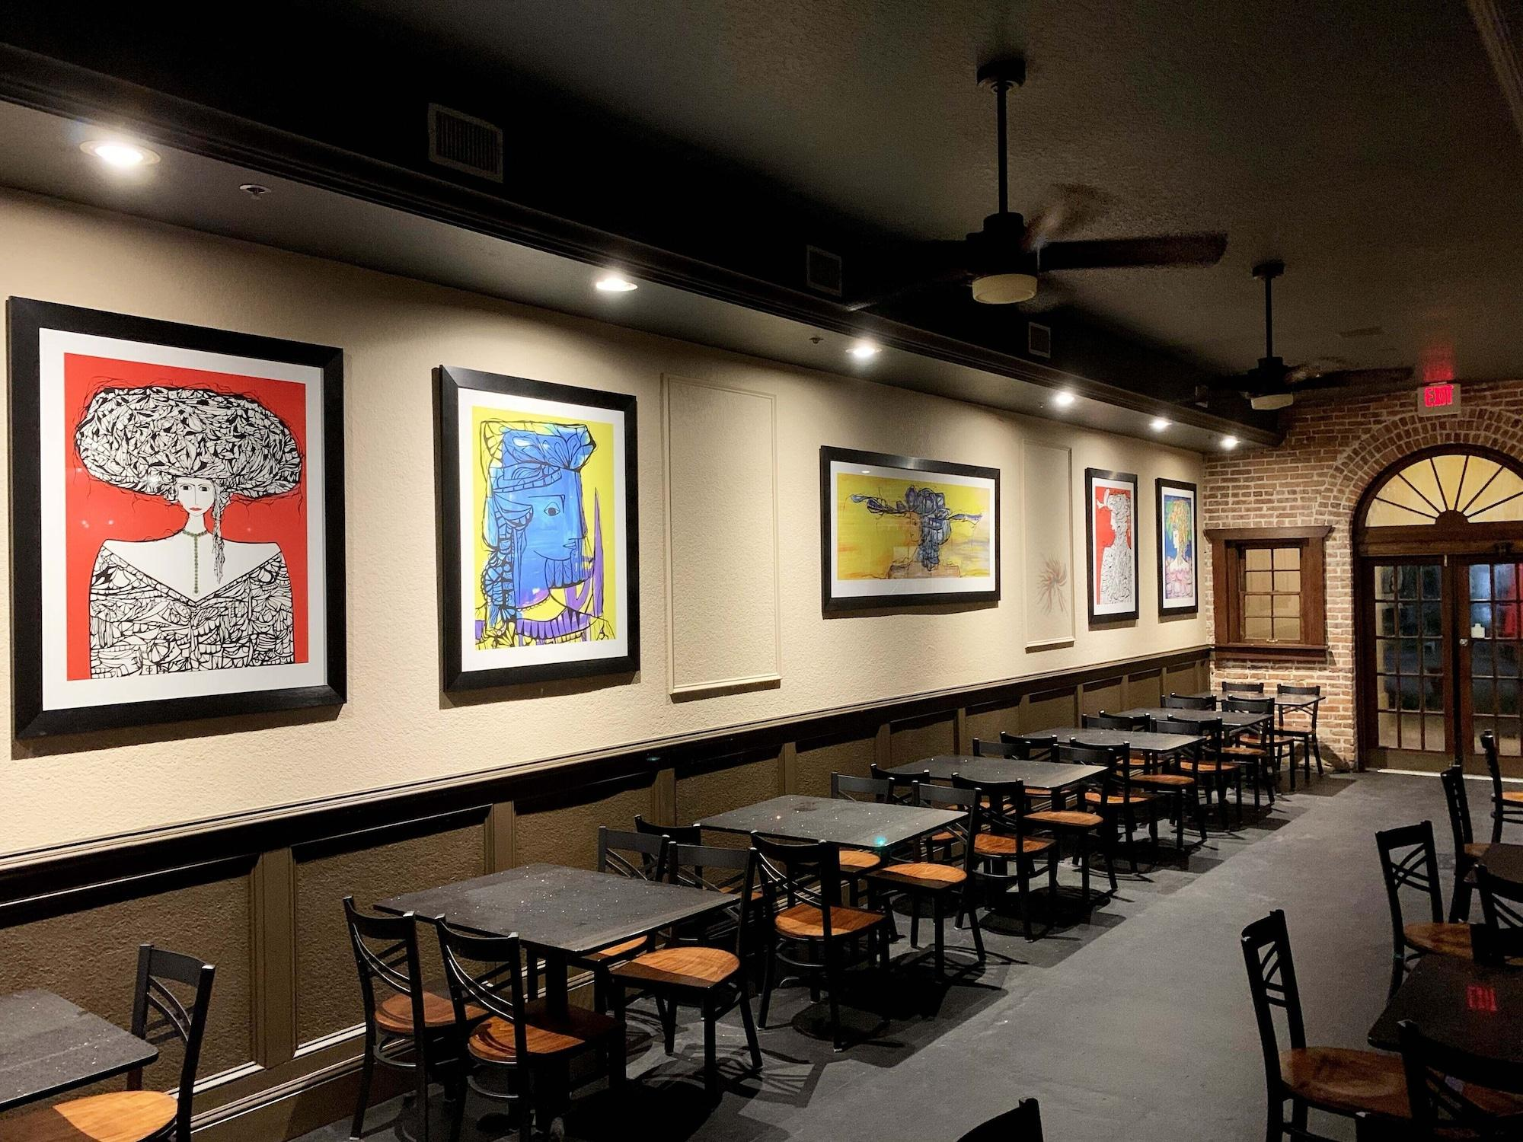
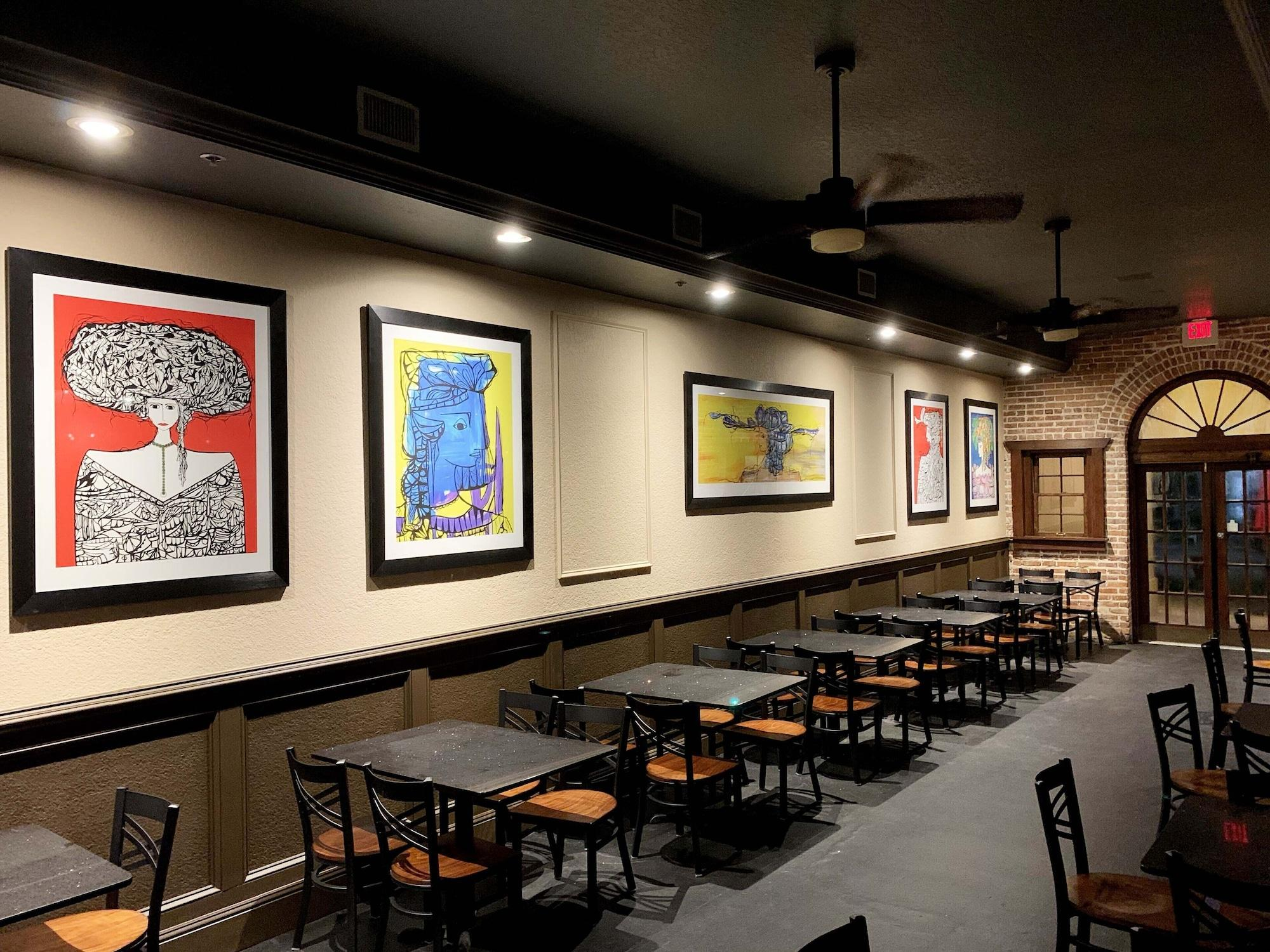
- wall sculpture [1036,548,1068,617]
